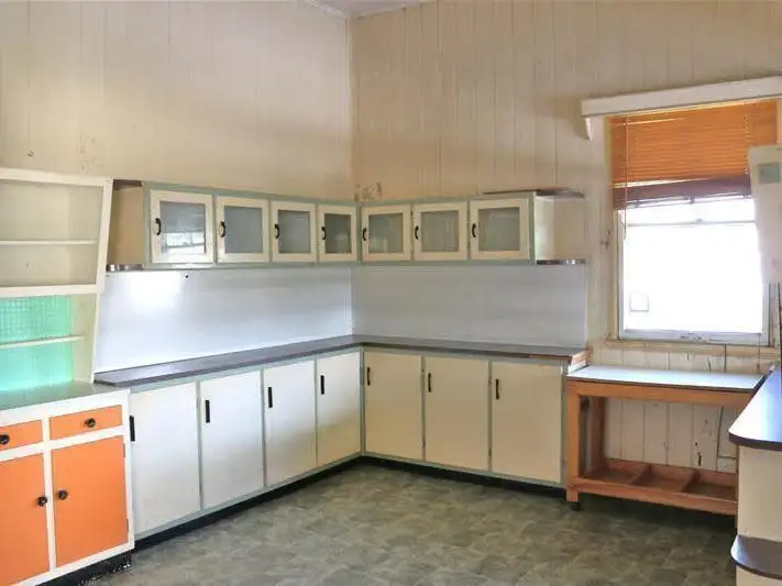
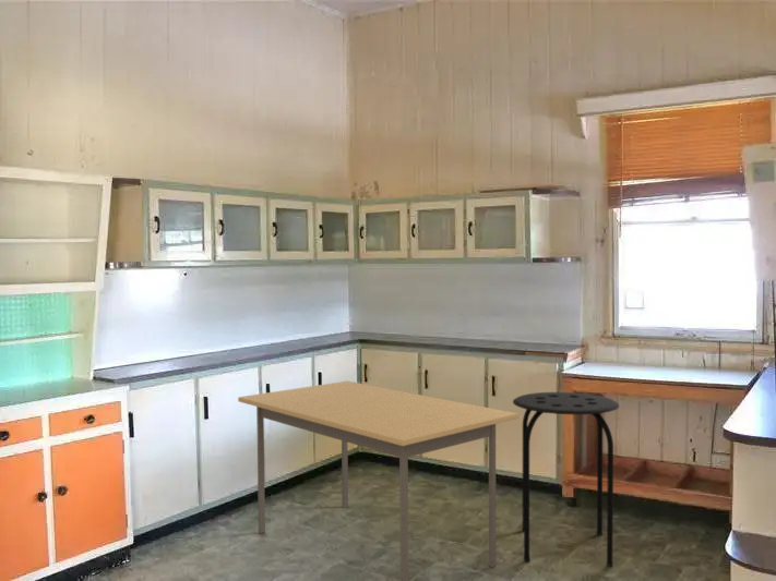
+ dining table [237,380,520,581]
+ stool [512,391,620,568]
